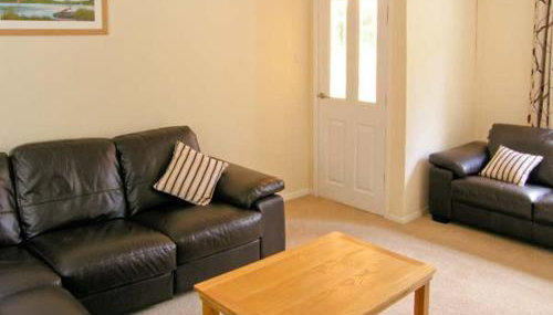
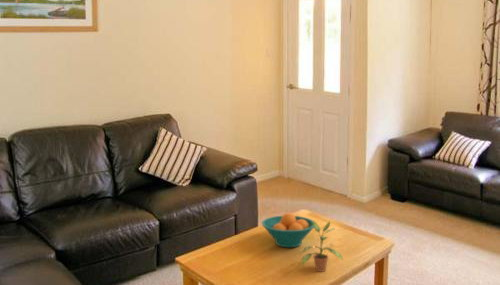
+ fruit bowl [261,212,315,248]
+ potted plant [299,221,344,273]
